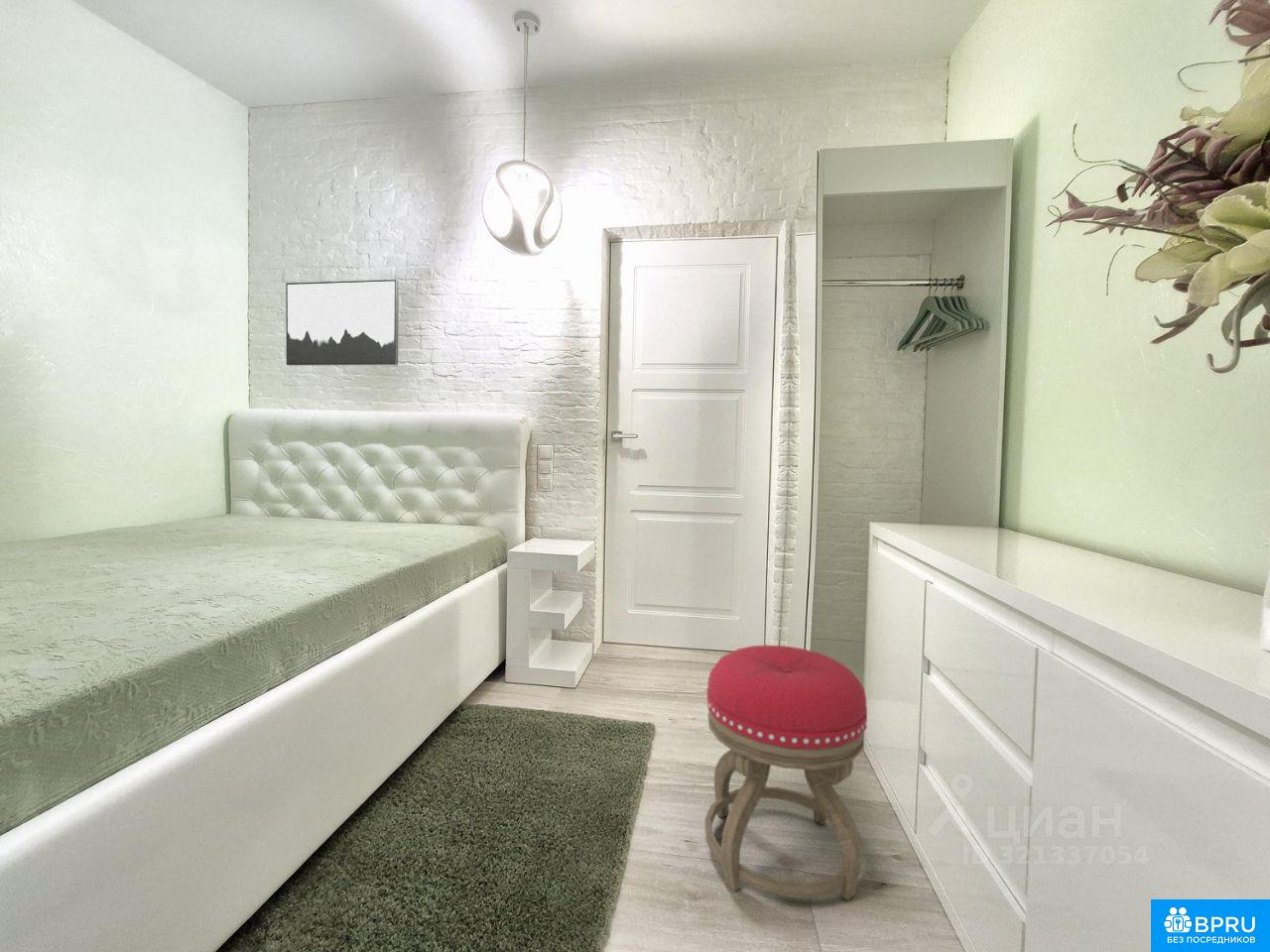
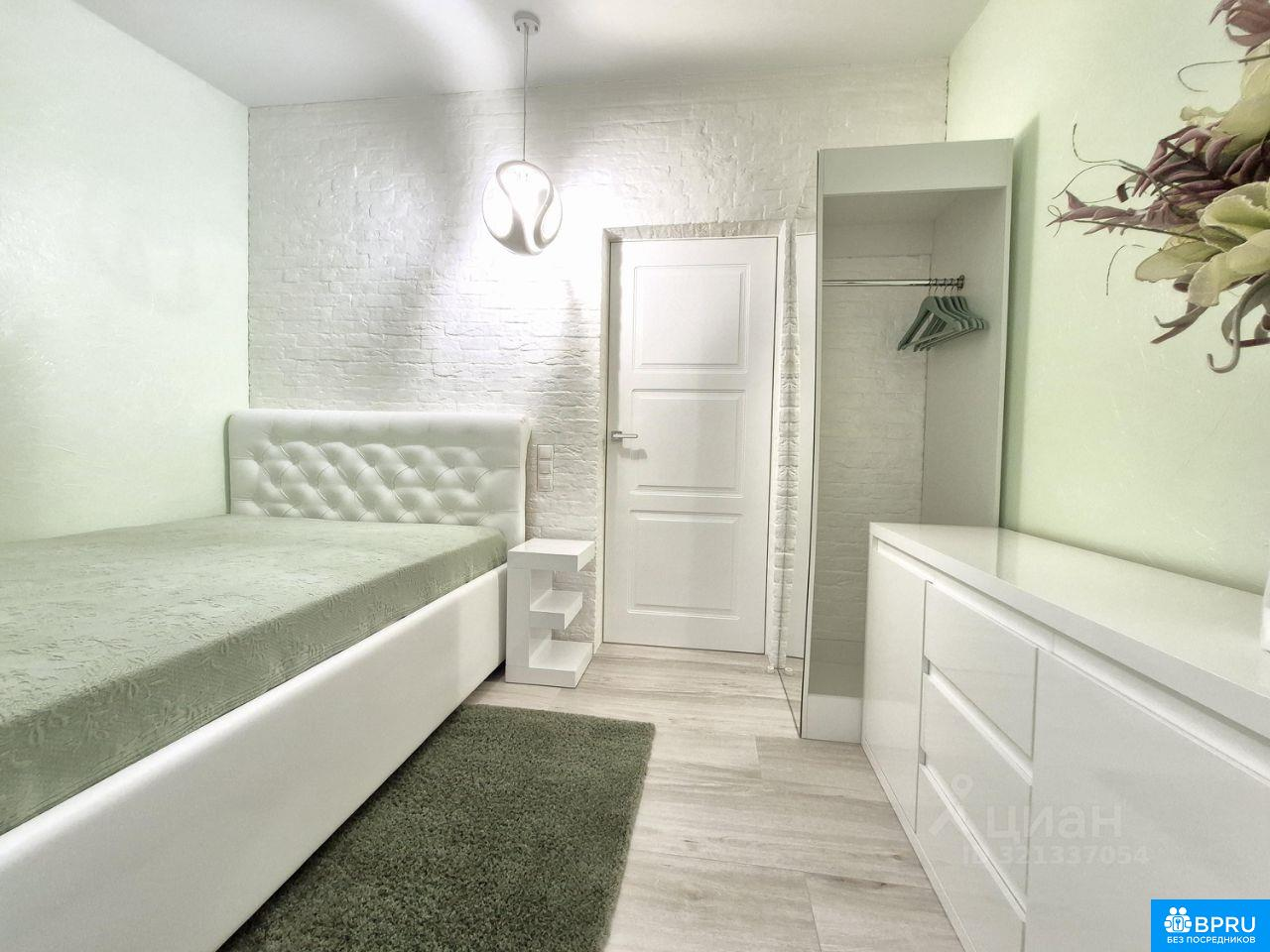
- wall art [285,279,400,367]
- stool [703,644,868,901]
